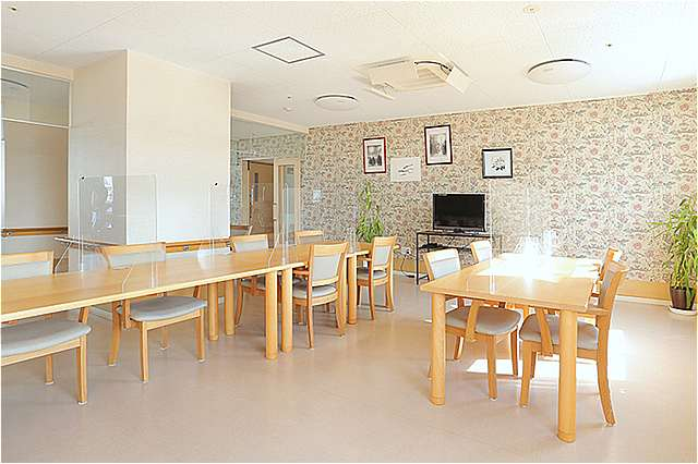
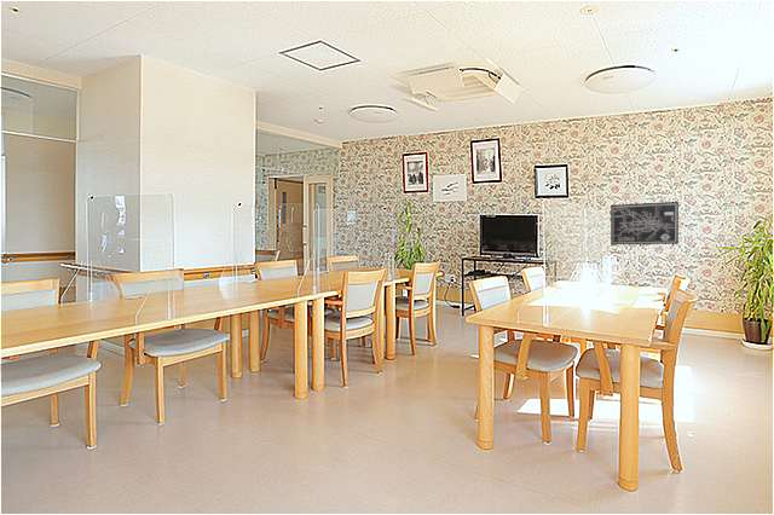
+ wall art [610,201,680,245]
